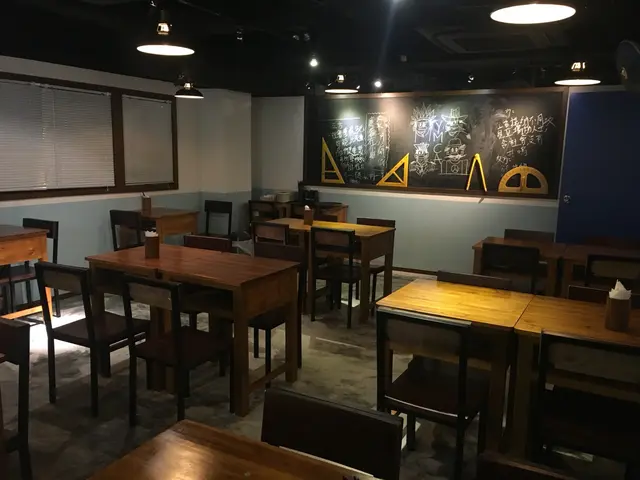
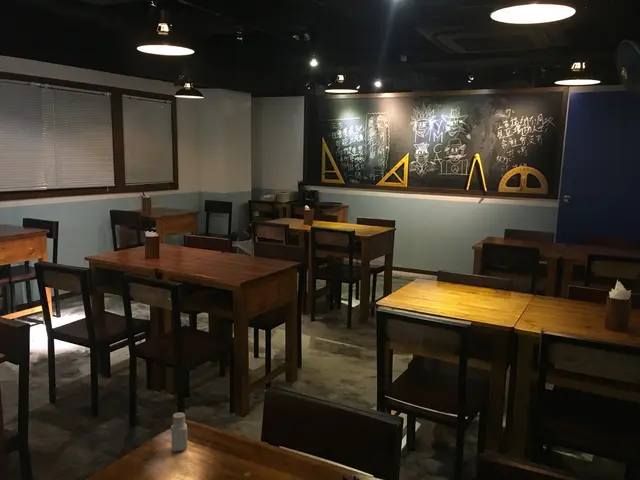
+ pepper shaker [170,412,188,452]
